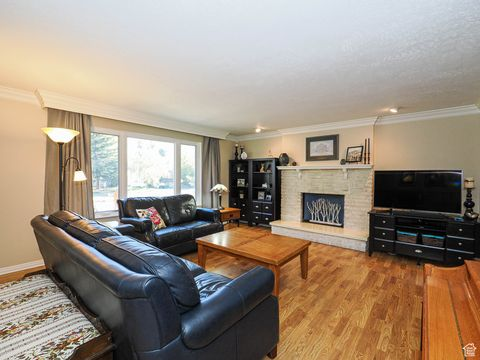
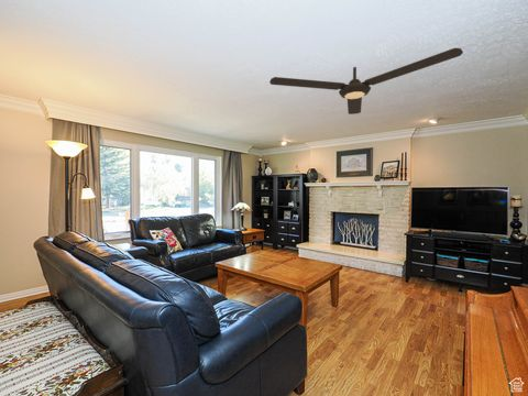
+ ceiling fan [268,47,464,116]
